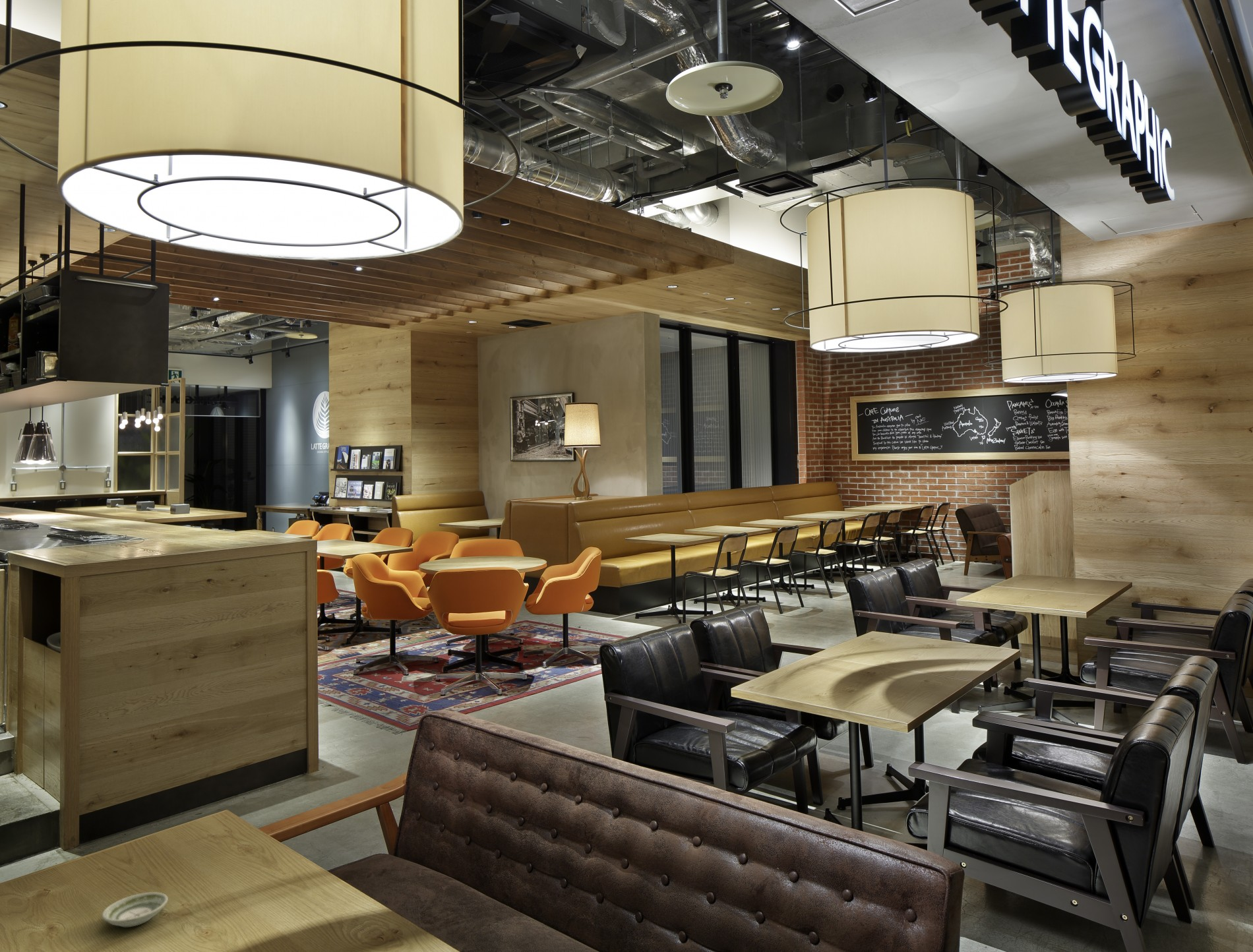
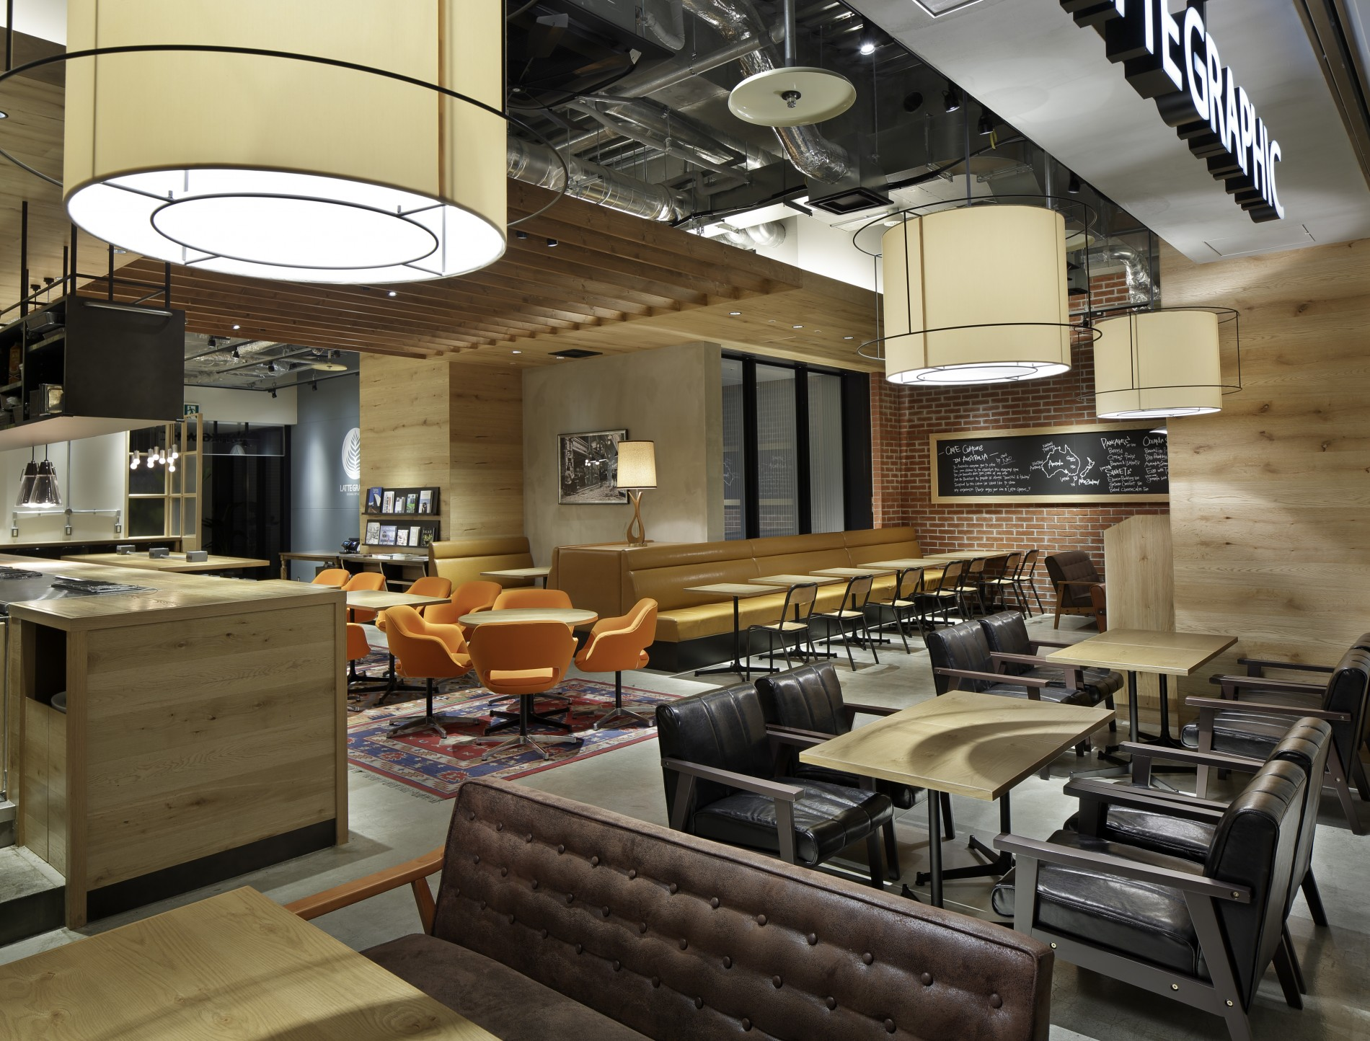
- saucer [102,891,169,928]
